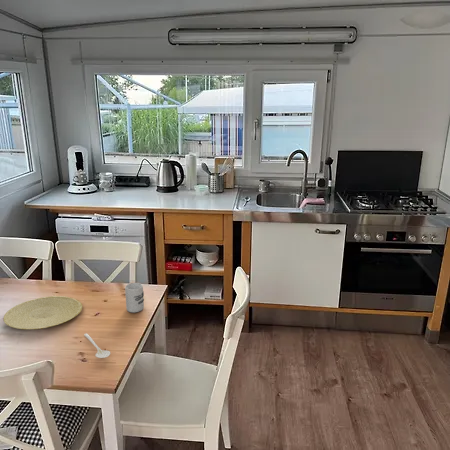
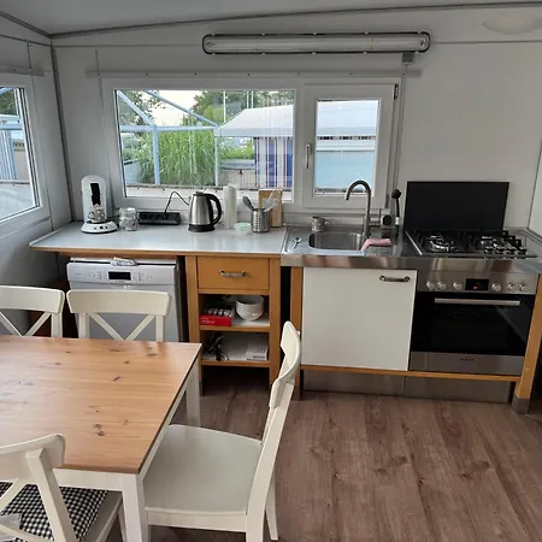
- cup [124,282,145,314]
- stirrer [83,332,111,359]
- plate [2,295,83,330]
